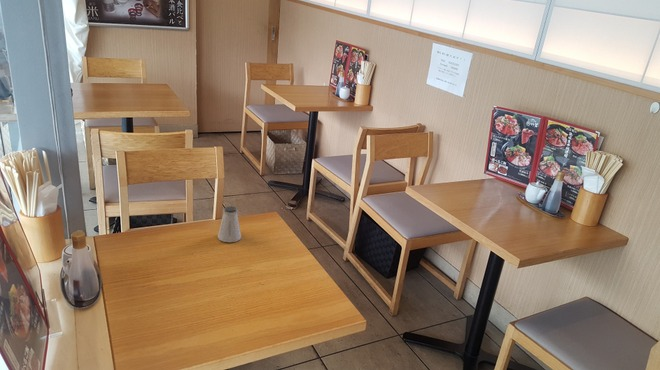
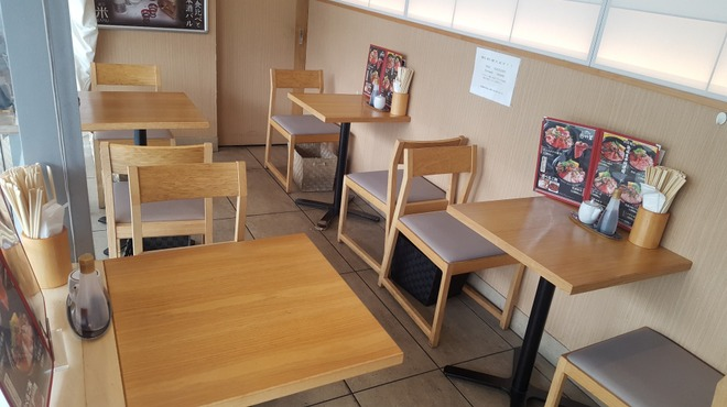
- saltshaker [217,205,242,243]
